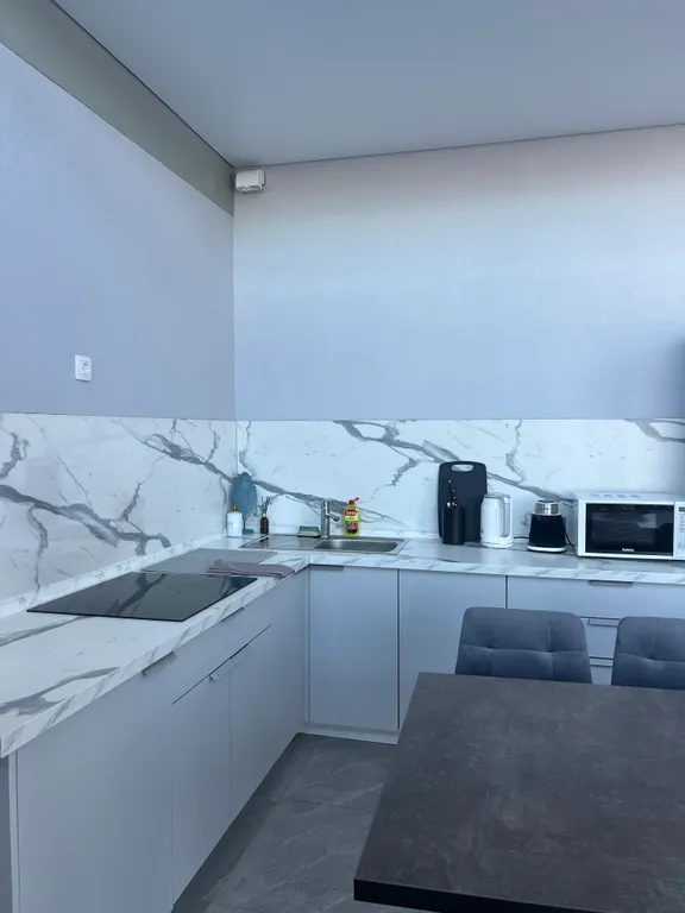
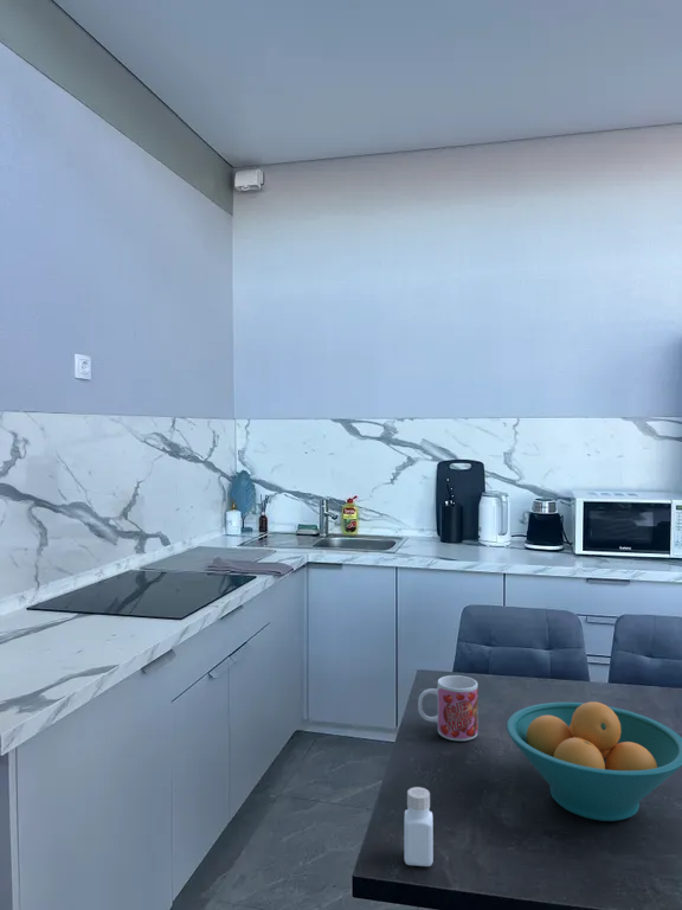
+ pepper shaker [403,786,435,867]
+ fruit bowl [506,700,682,822]
+ mug [417,674,478,742]
